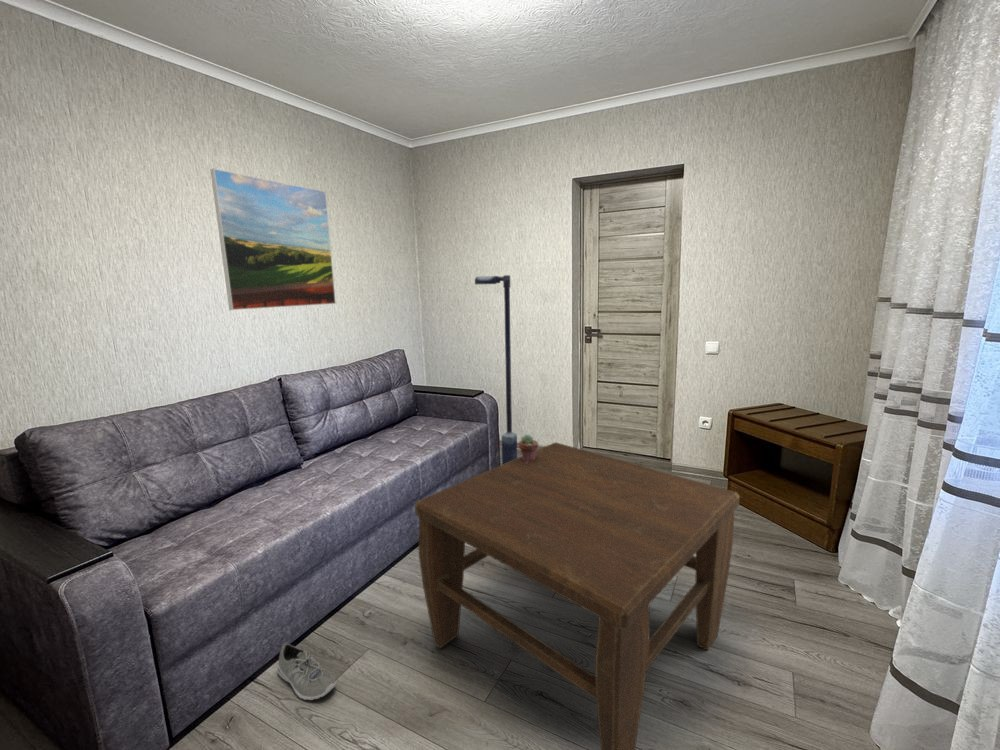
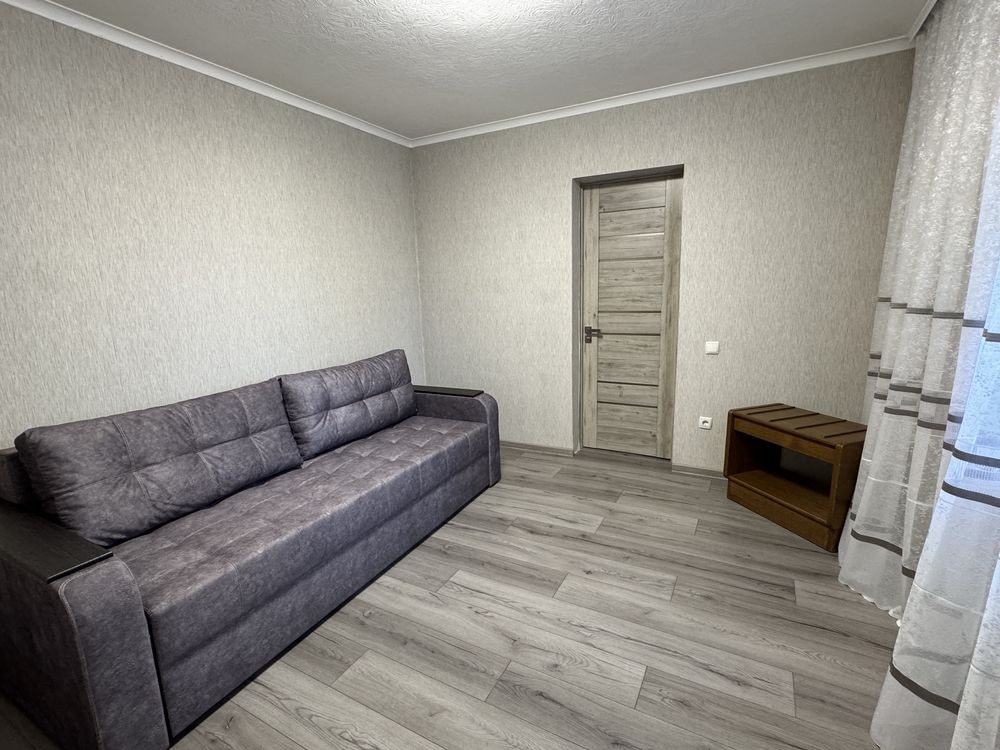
- sneaker [277,641,337,701]
- coffee table [414,441,741,750]
- potted succulent [518,434,539,462]
- floor lamp [474,274,518,465]
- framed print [209,168,337,311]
